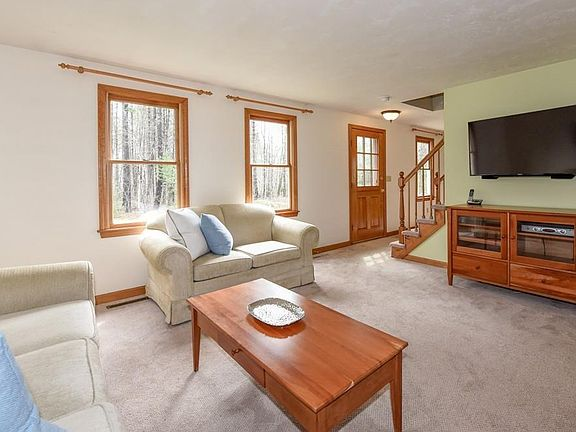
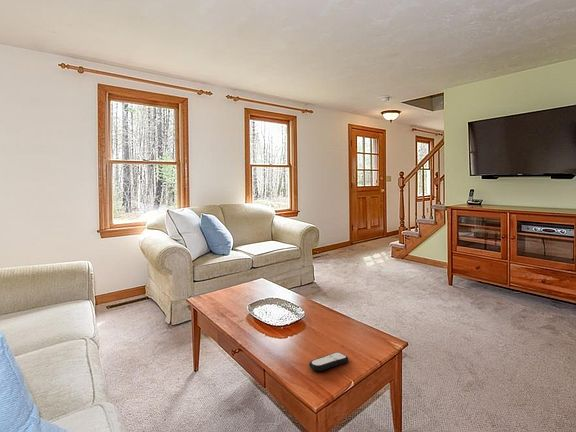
+ remote control [308,351,349,372]
